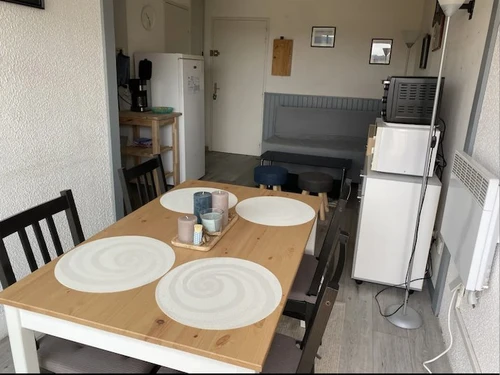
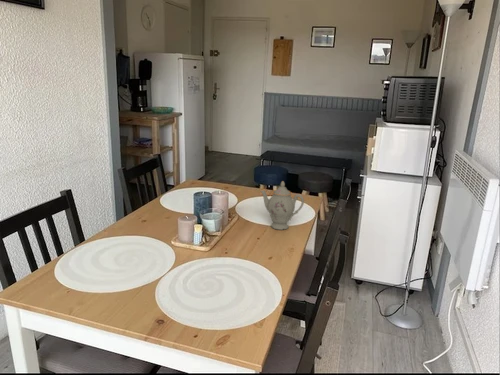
+ chinaware [259,180,305,231]
